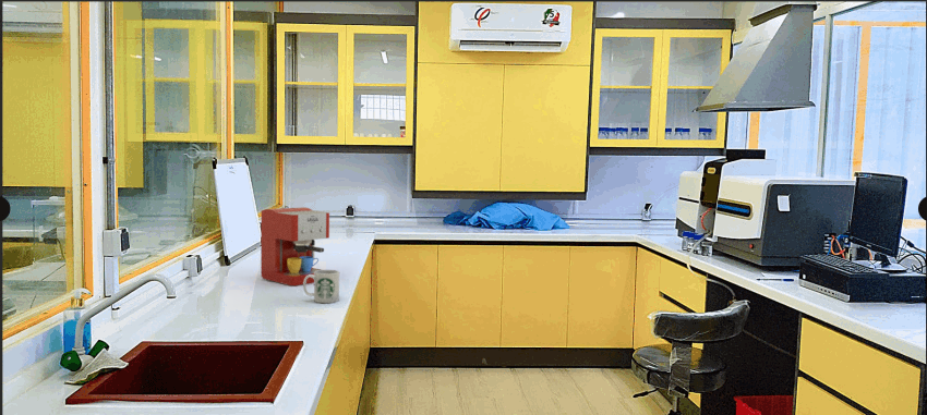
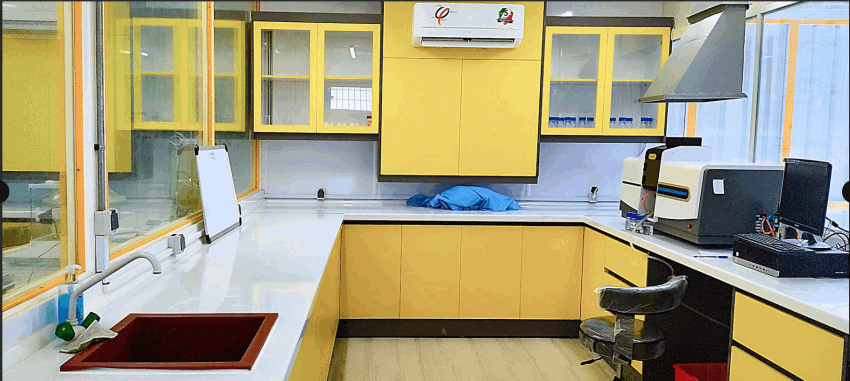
- coffee maker [260,206,330,286]
- mug [302,269,340,304]
